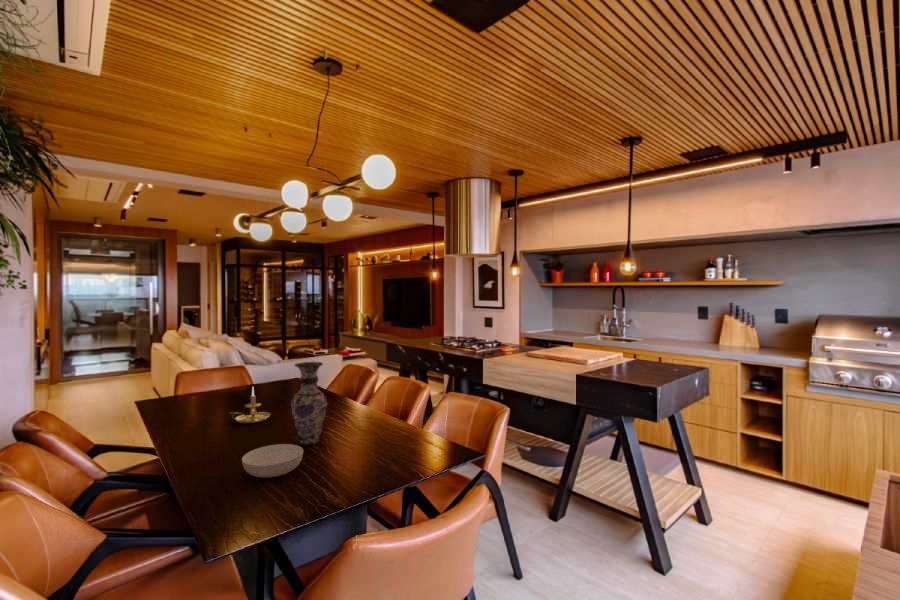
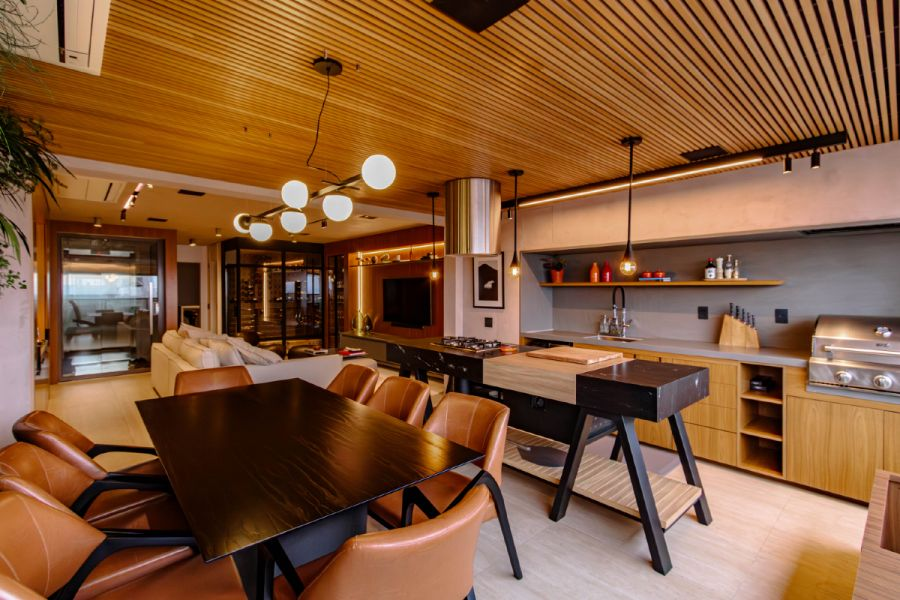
- vase [290,361,328,447]
- serving bowl [241,443,304,478]
- candle holder [228,387,272,424]
